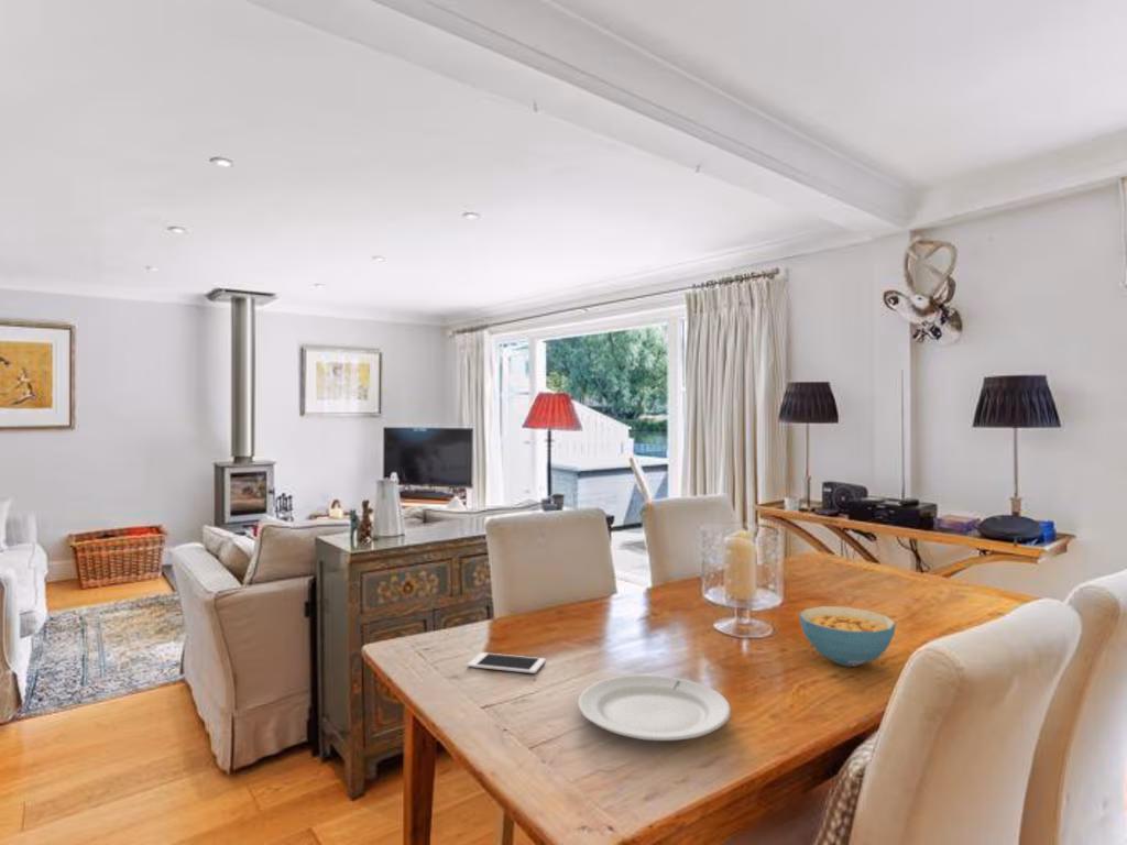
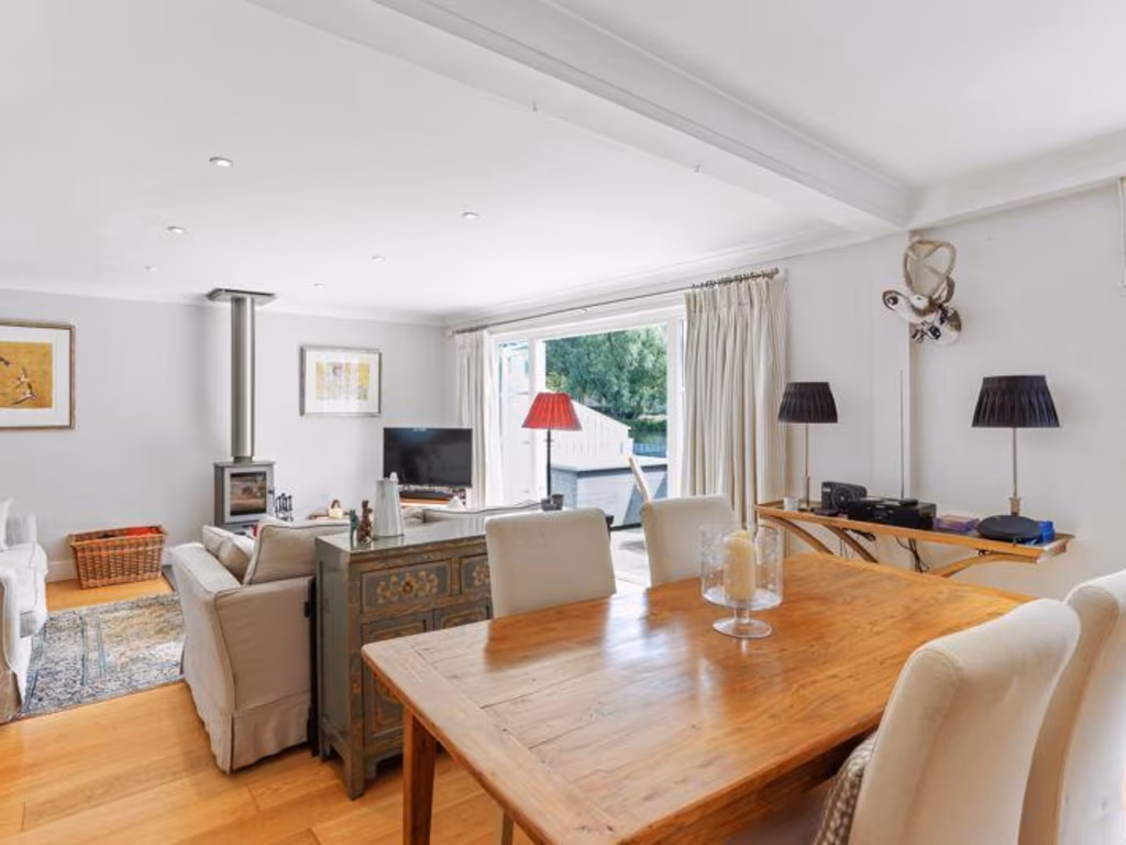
- cell phone [467,651,547,674]
- cereal bowl [798,605,897,667]
- chinaware [577,674,732,742]
